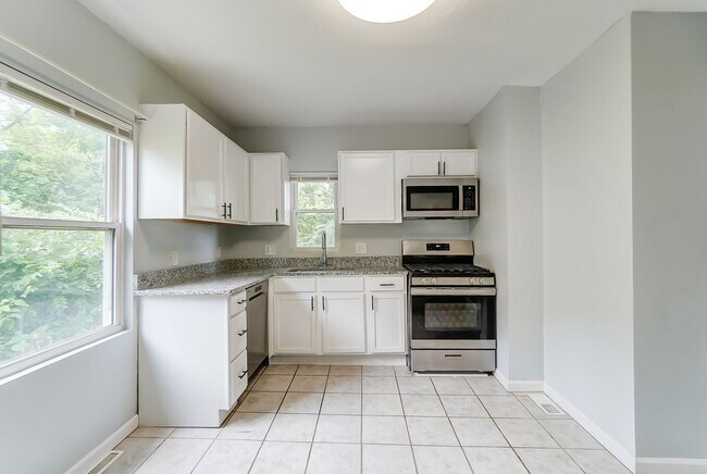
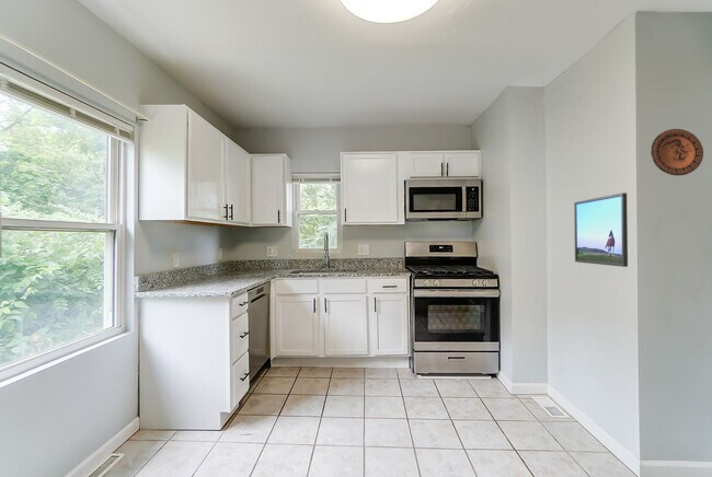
+ decorative plate [650,128,704,177]
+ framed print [573,191,629,268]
